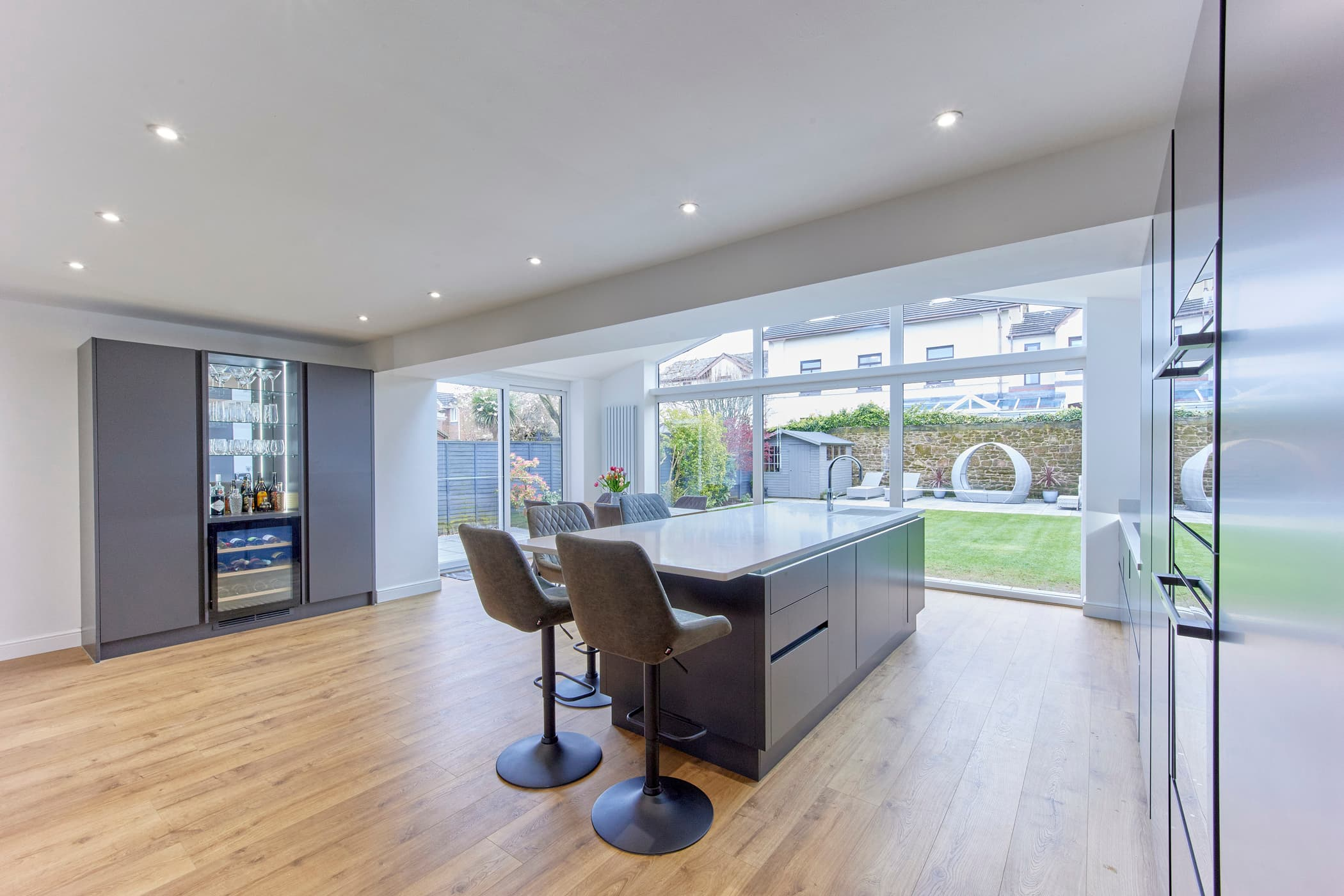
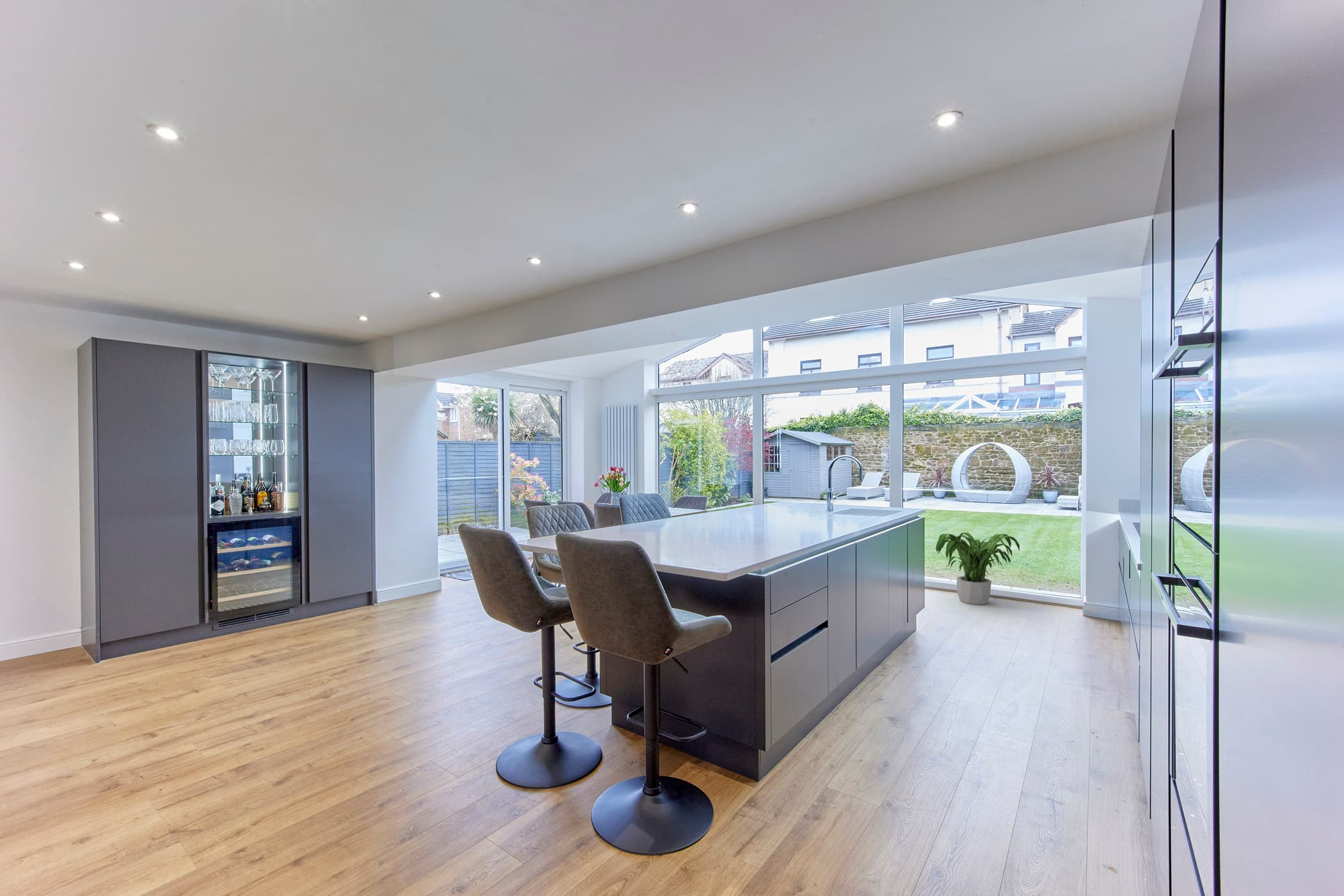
+ potted plant [935,532,1020,605]
